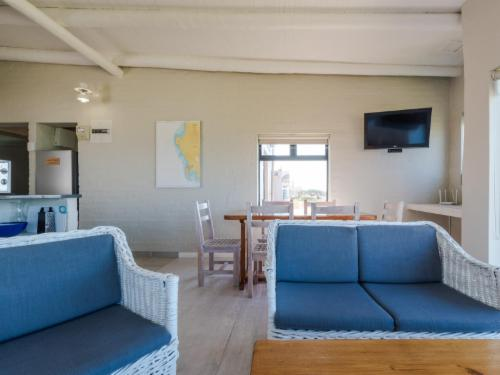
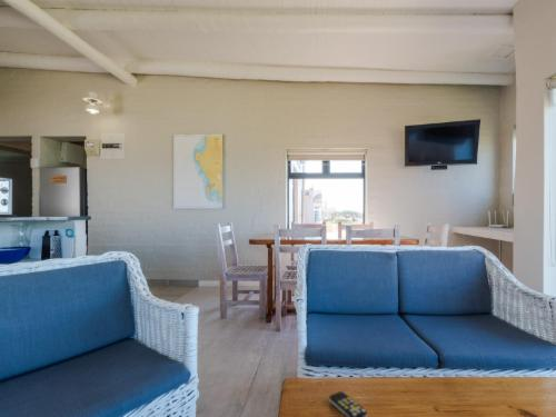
+ remote control [328,390,368,417]
